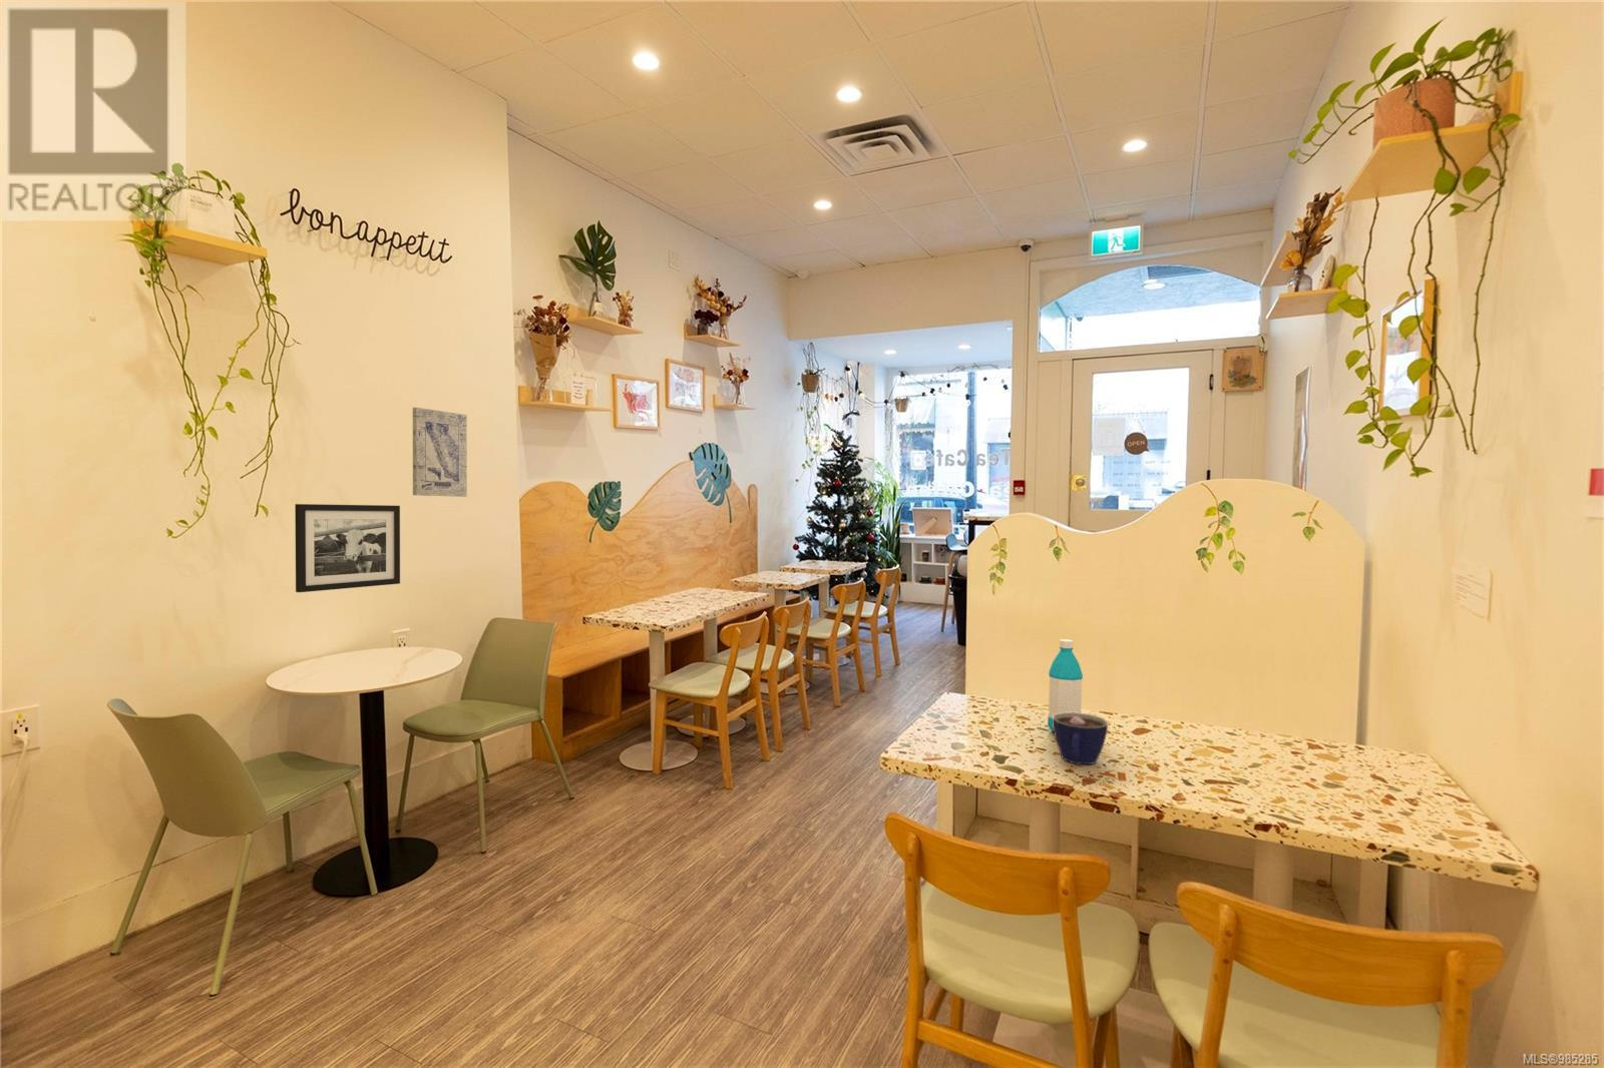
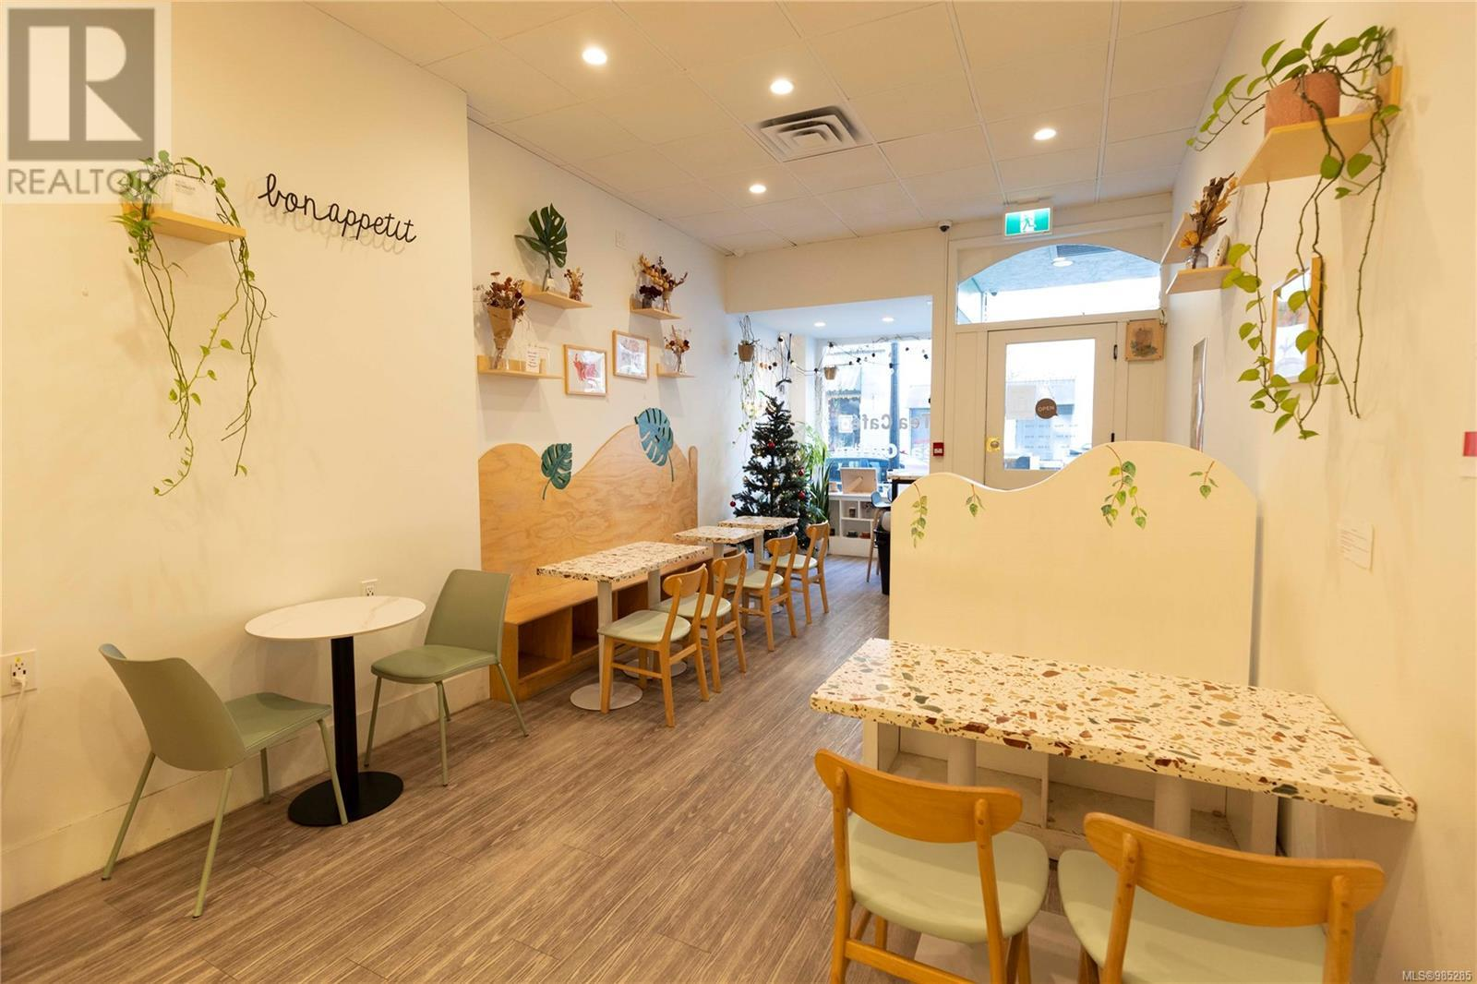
- picture frame [293,503,401,594]
- water bottle [1047,638,1084,732]
- cup [1053,713,1109,765]
- wall art [411,406,469,498]
